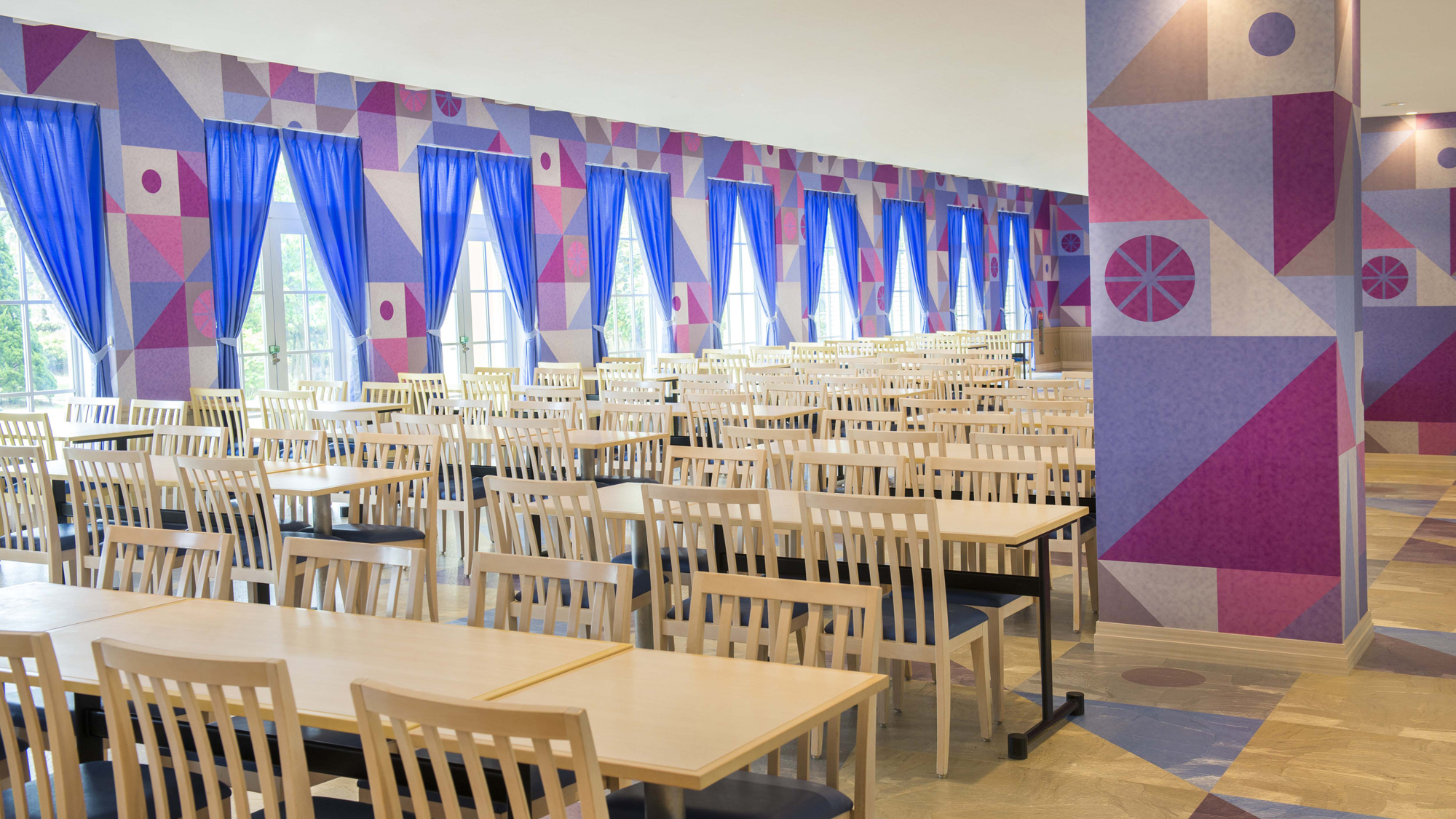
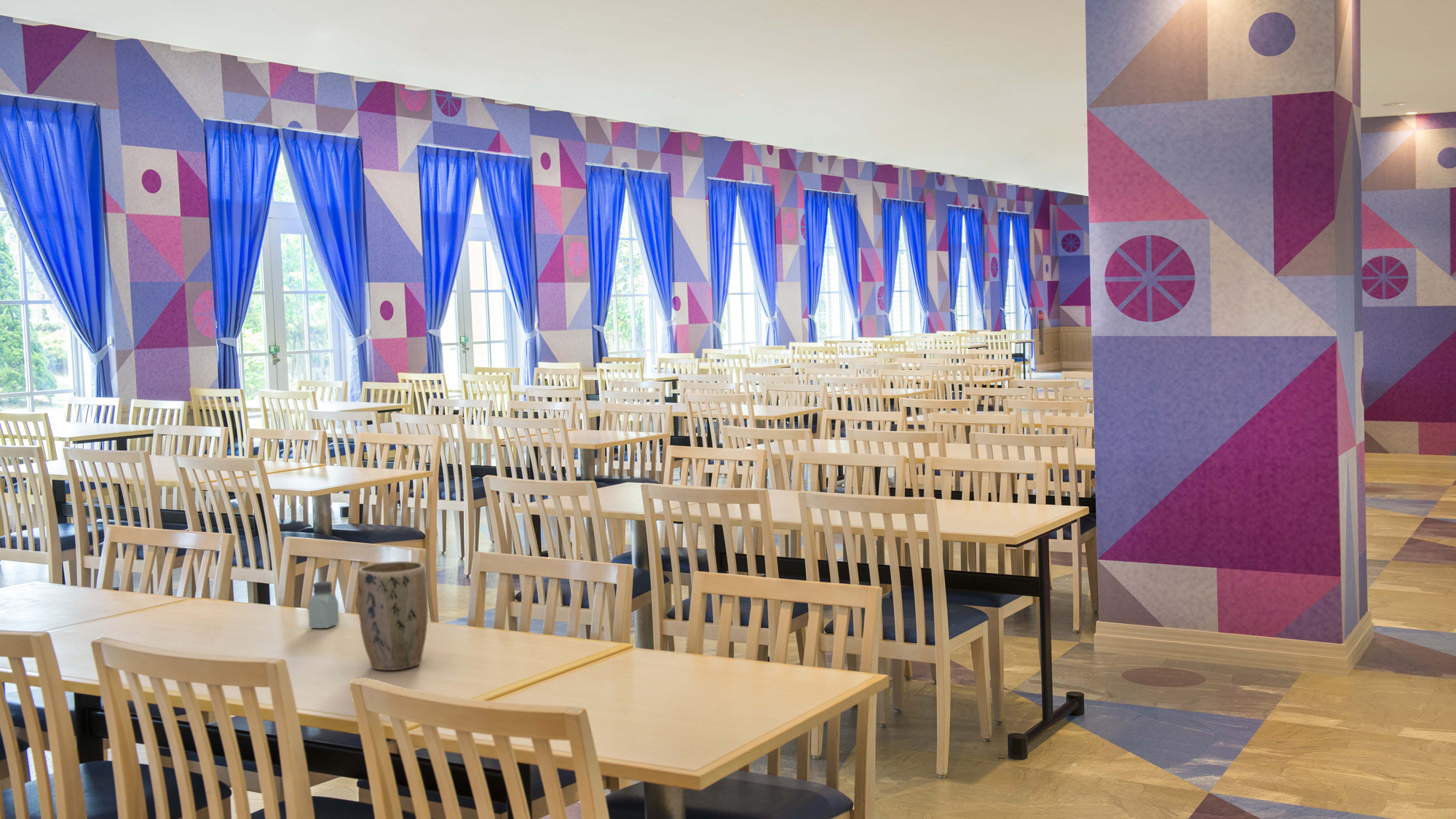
+ saltshaker [307,581,340,629]
+ plant pot [357,561,429,671]
